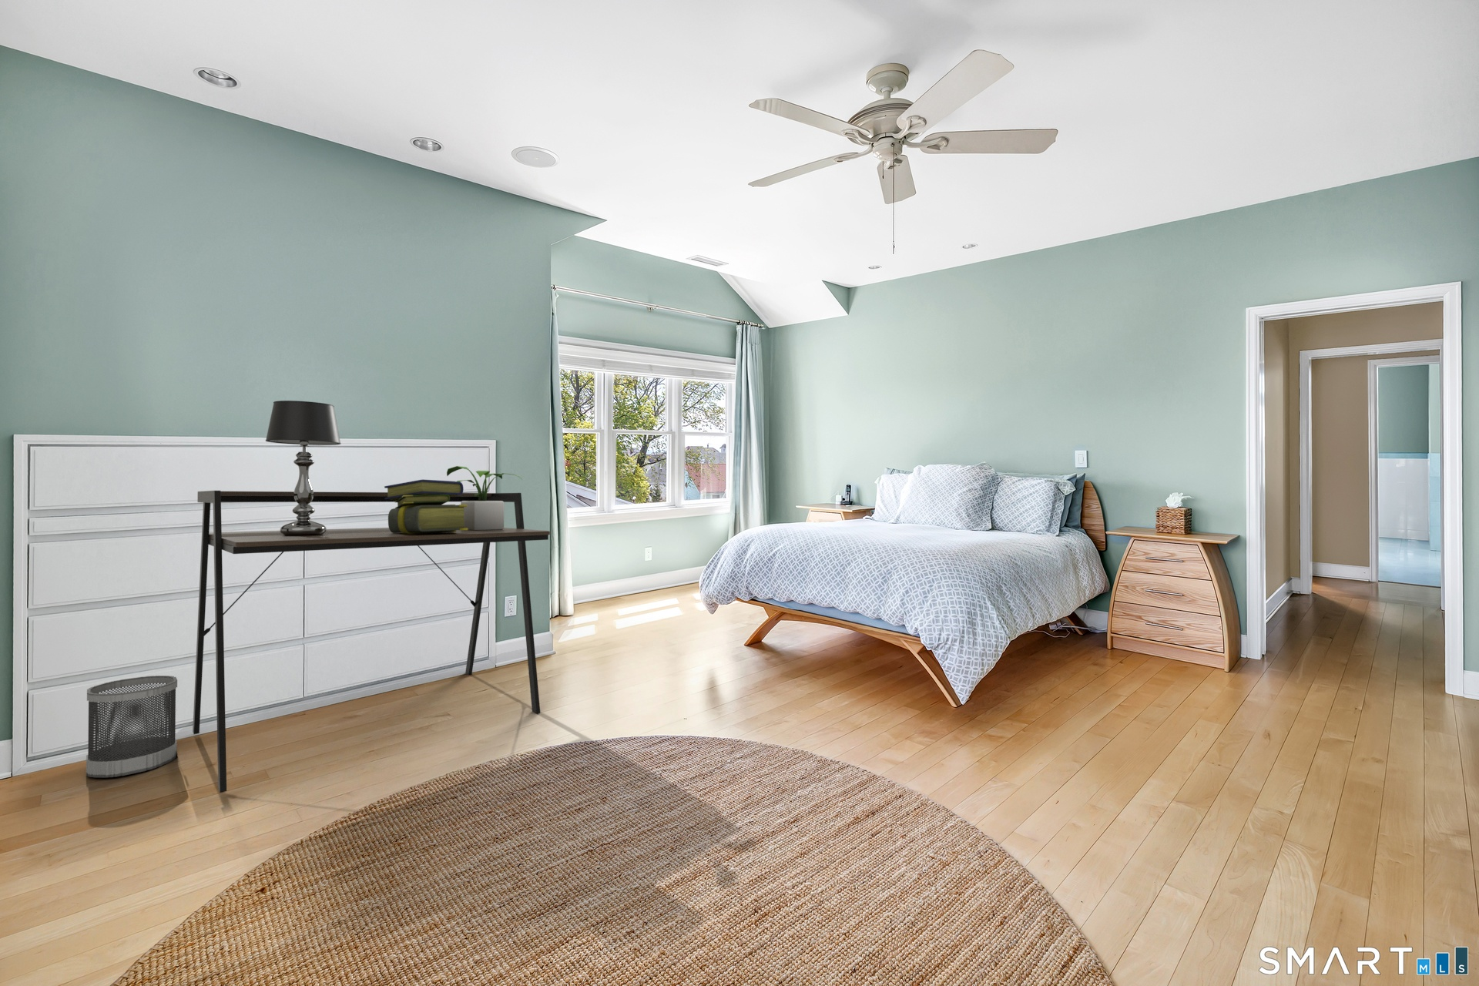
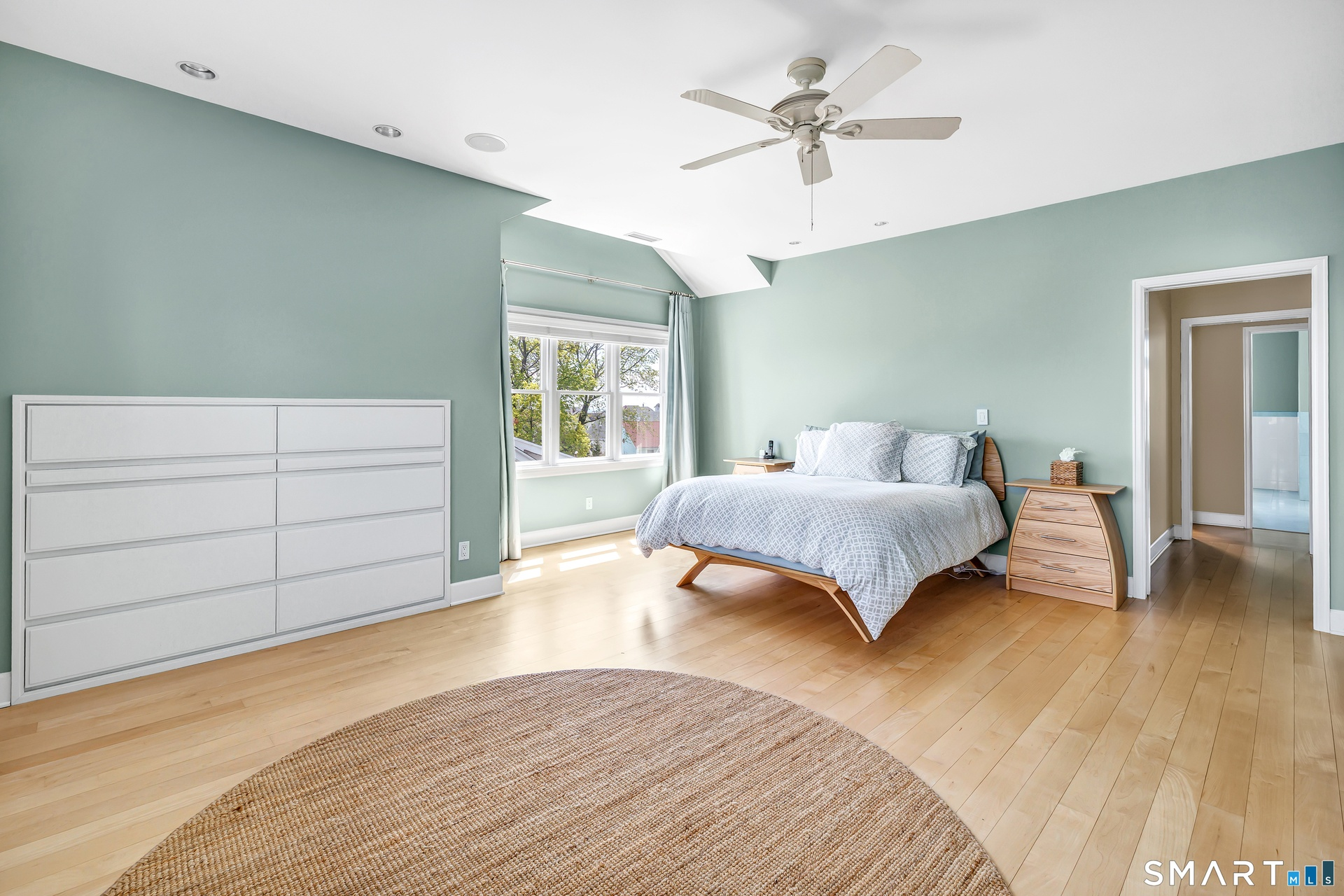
- desk [191,490,550,793]
- stack of books [384,479,468,534]
- table lamp [265,399,342,536]
- wastebasket [86,675,178,778]
- potted plant [446,465,523,530]
